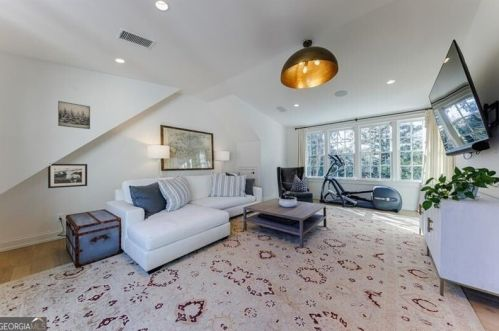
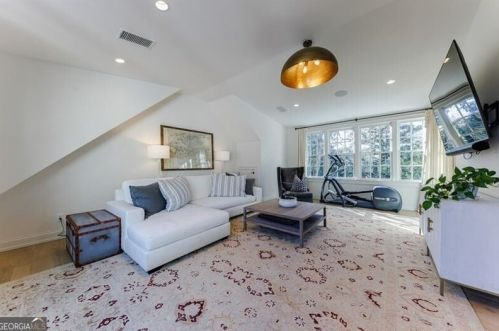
- picture frame [47,163,88,189]
- wall art [57,100,91,130]
